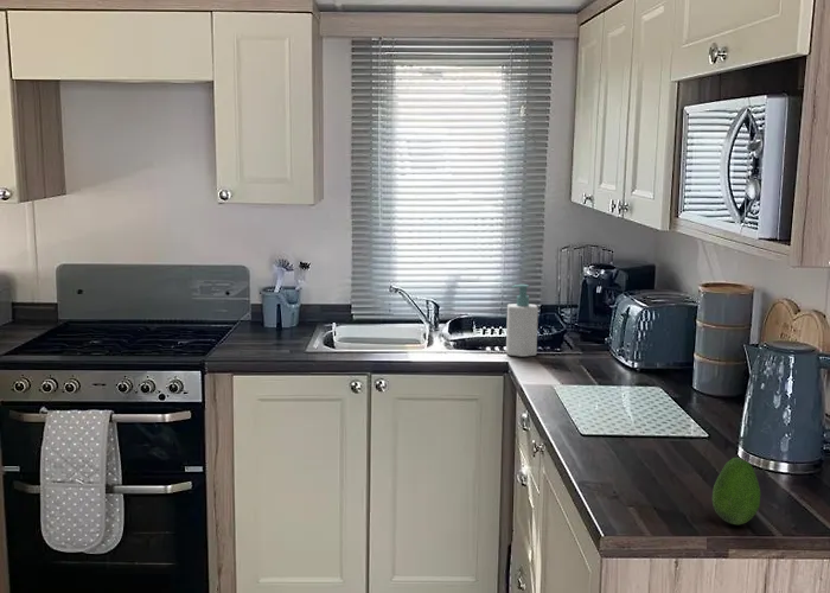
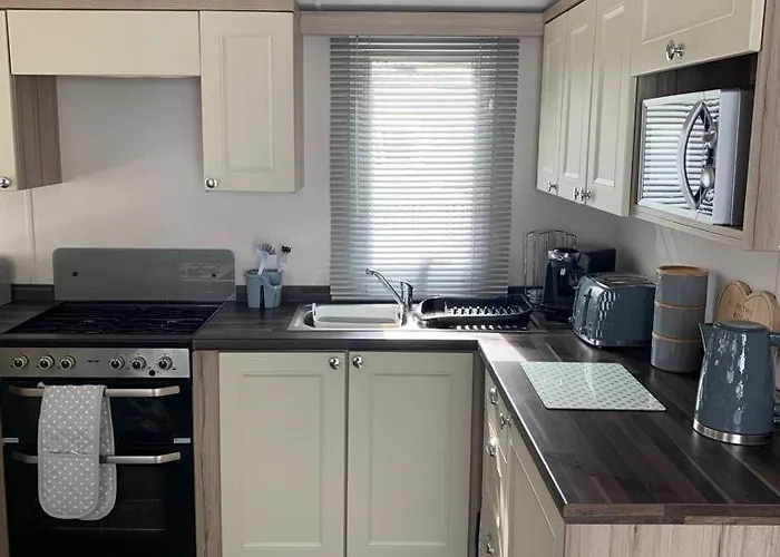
- soap bottle [505,283,540,358]
- fruit [711,457,761,527]
